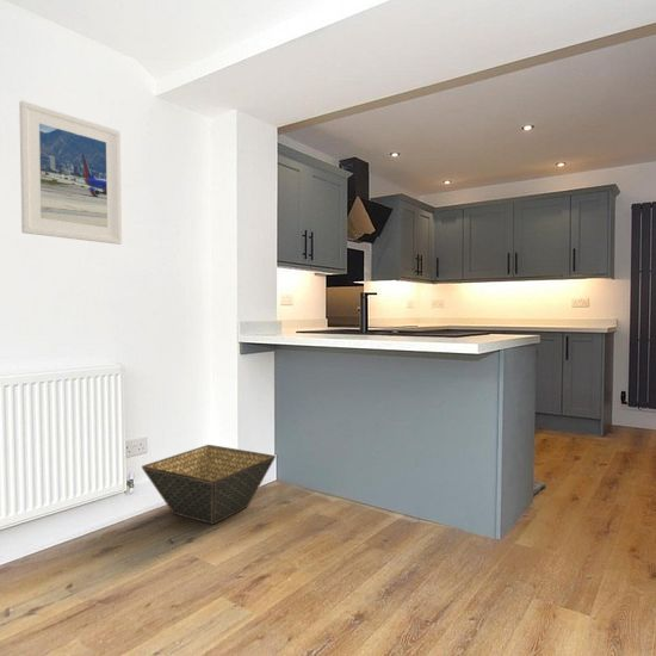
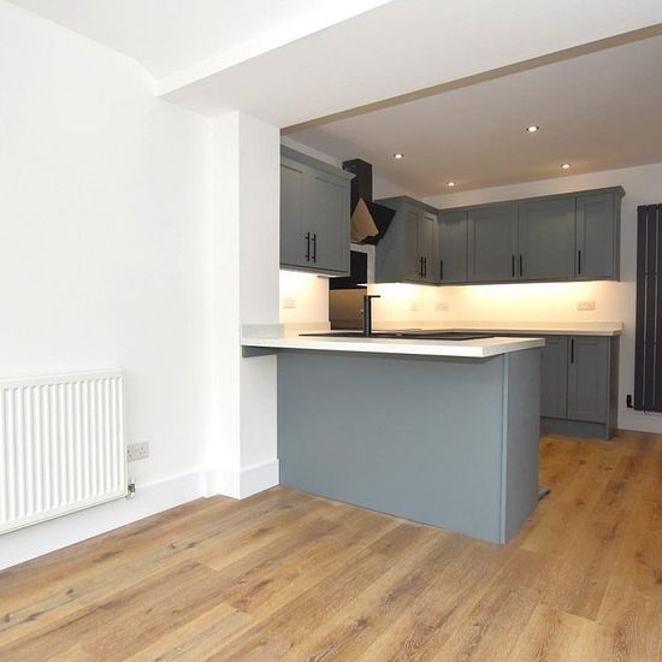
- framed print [18,99,123,246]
- basket [141,444,277,526]
